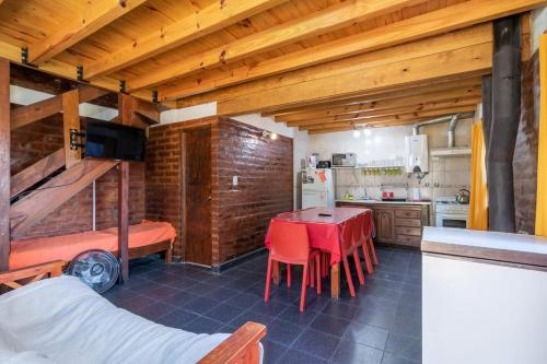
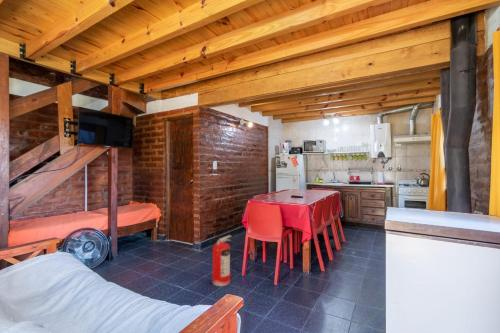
+ fire extinguisher [211,234,232,287]
